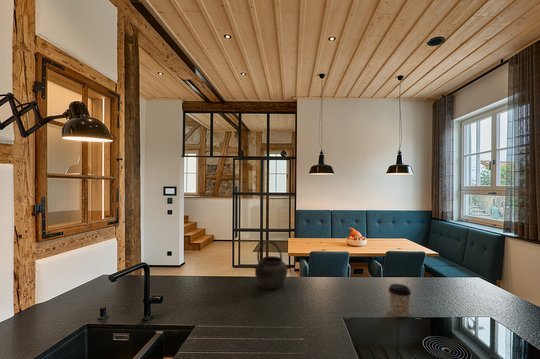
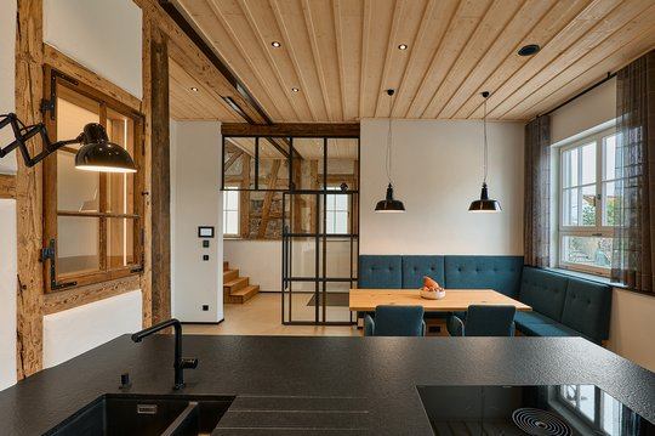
- kettle [250,240,288,290]
- coffee cup [387,283,412,317]
